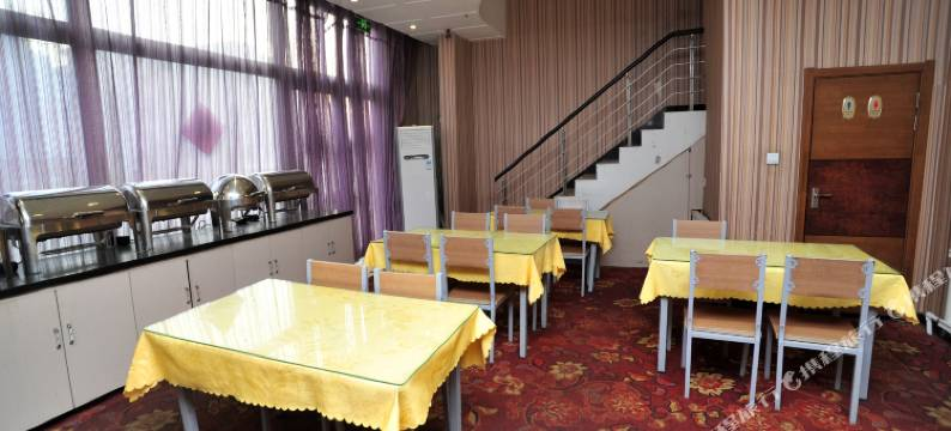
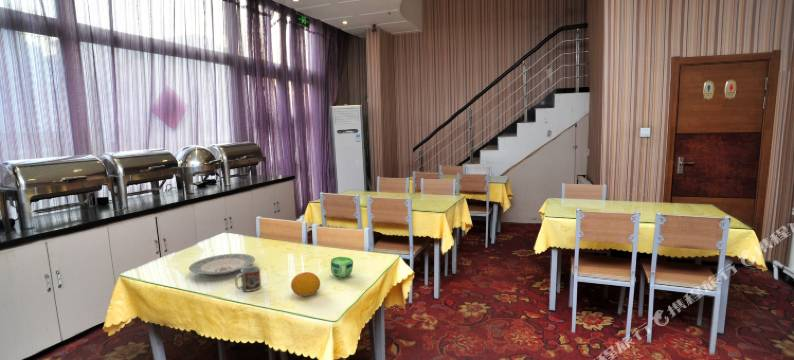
+ plate [188,253,256,276]
+ cup [234,265,262,292]
+ cup [330,256,354,279]
+ fruit [290,271,321,297]
